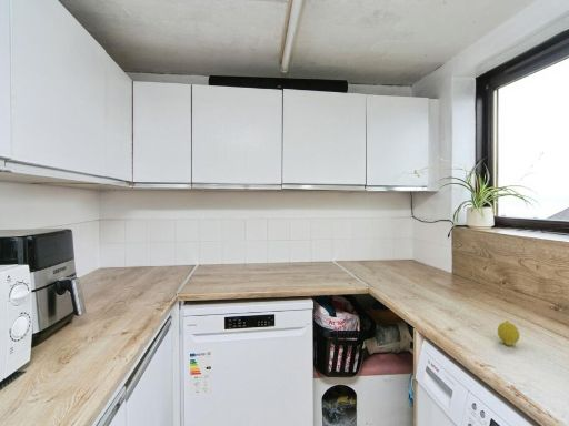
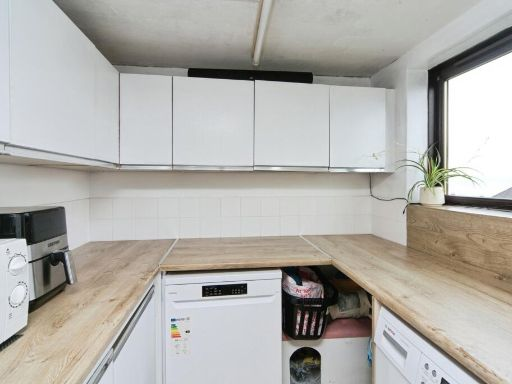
- fruit [497,320,521,347]
